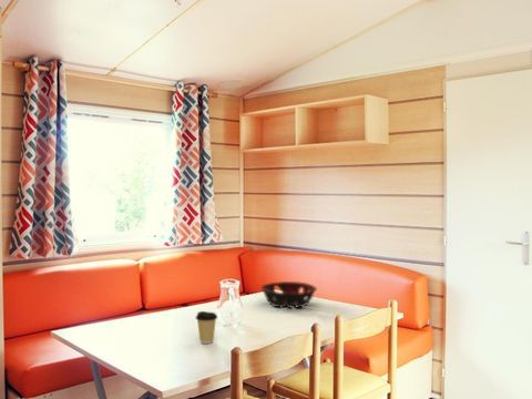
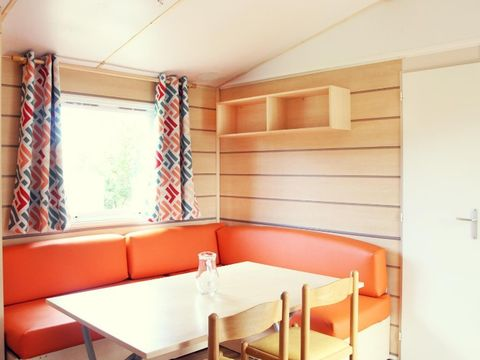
- coffee cup [195,310,218,345]
- decorative bowl [259,280,318,309]
